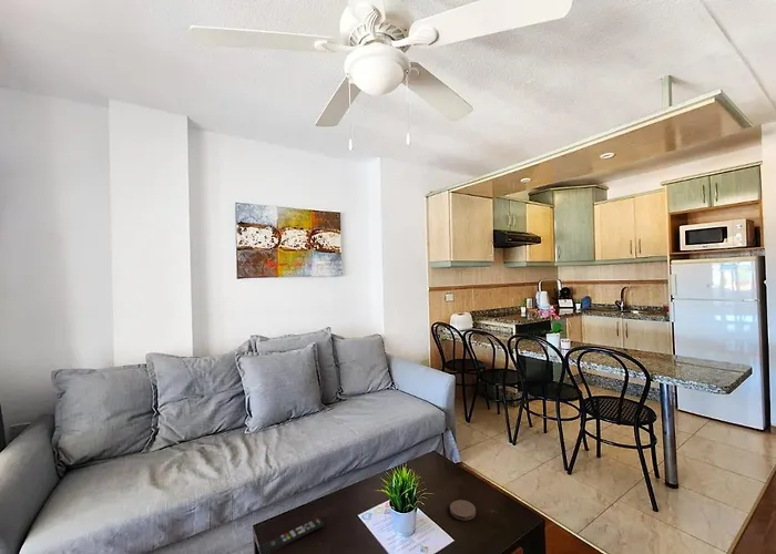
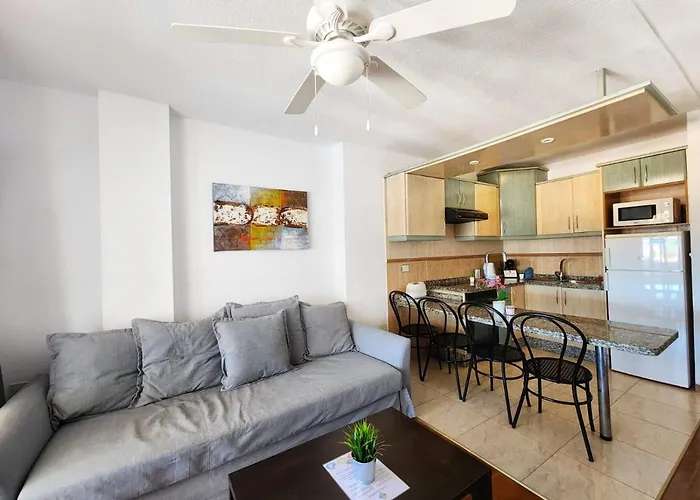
- coaster [449,499,477,522]
- remote control [258,516,326,554]
